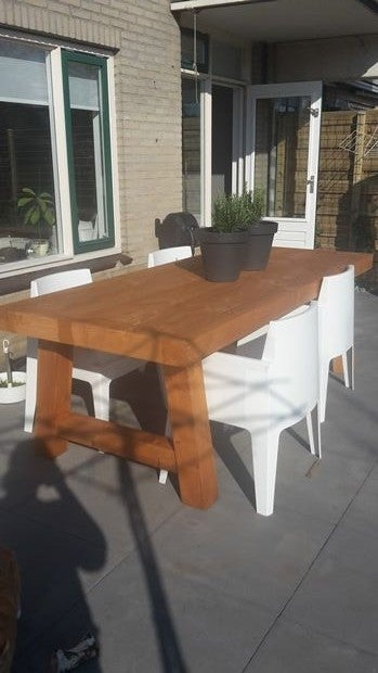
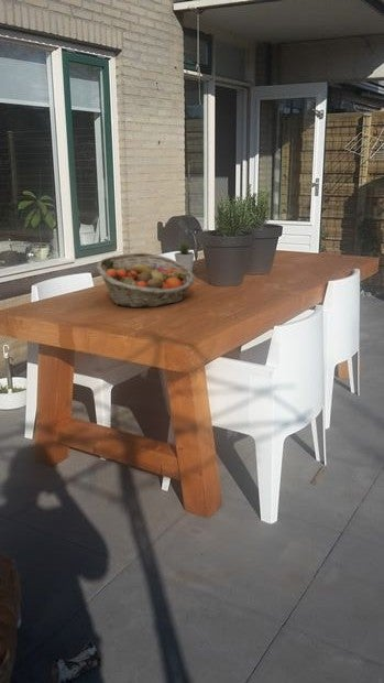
+ potted plant [173,239,196,272]
+ fruit basket [96,252,196,308]
